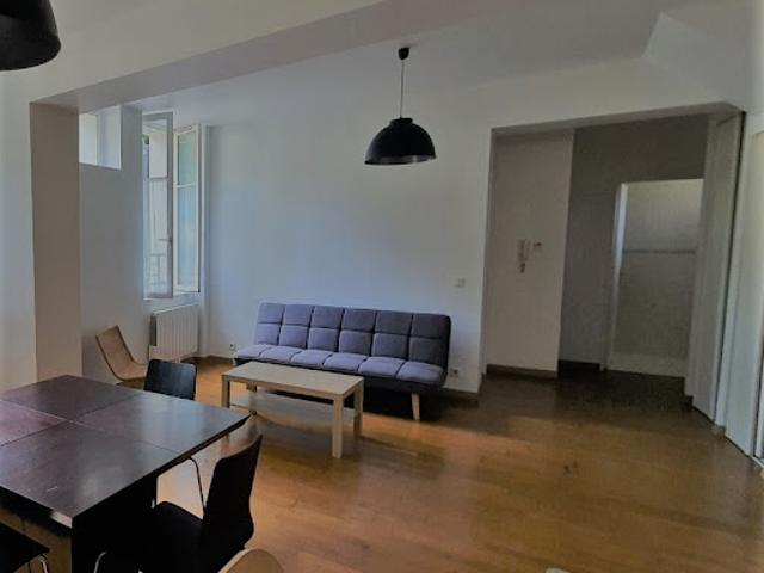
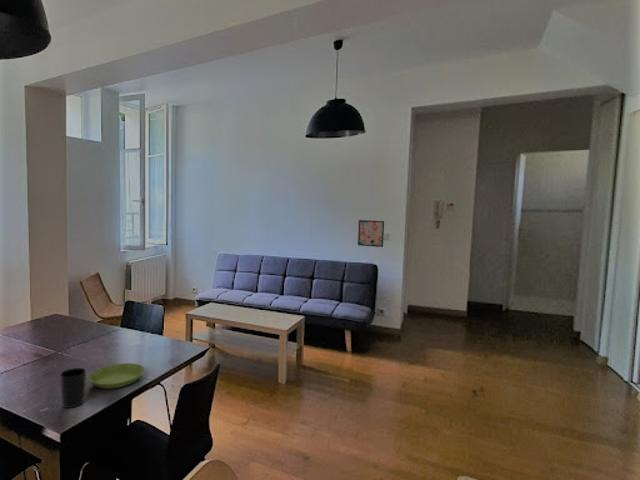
+ cup [59,367,87,409]
+ wall art [357,219,385,248]
+ saucer [88,362,146,389]
